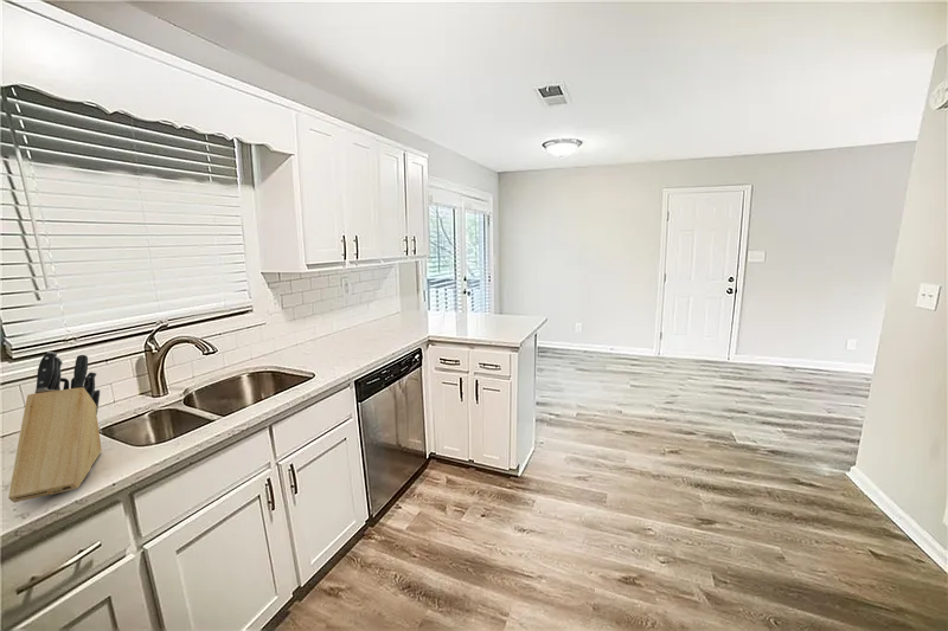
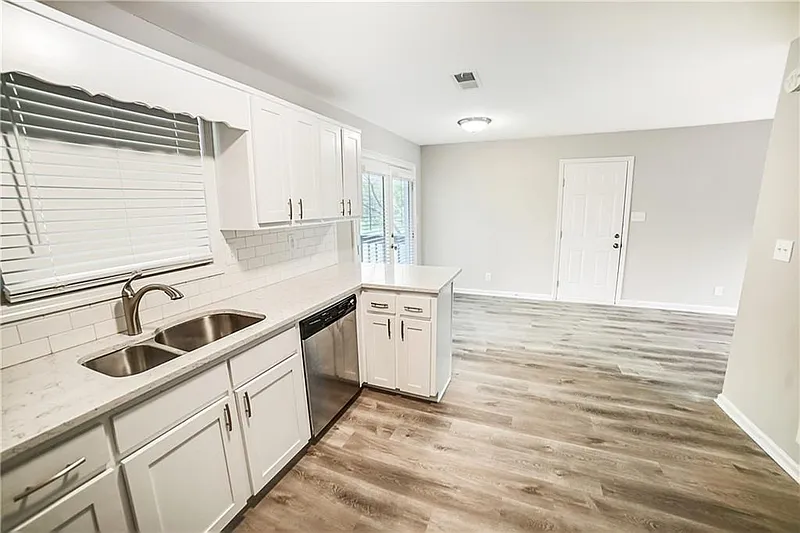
- knife block [7,350,103,504]
